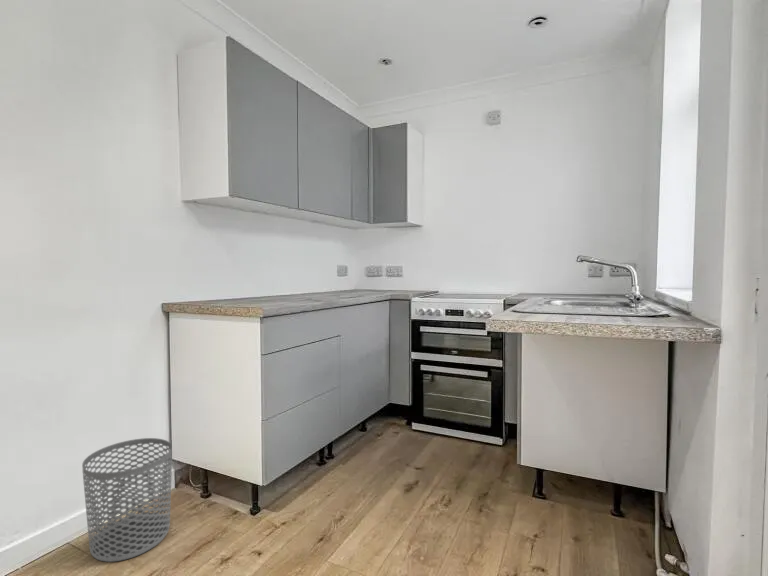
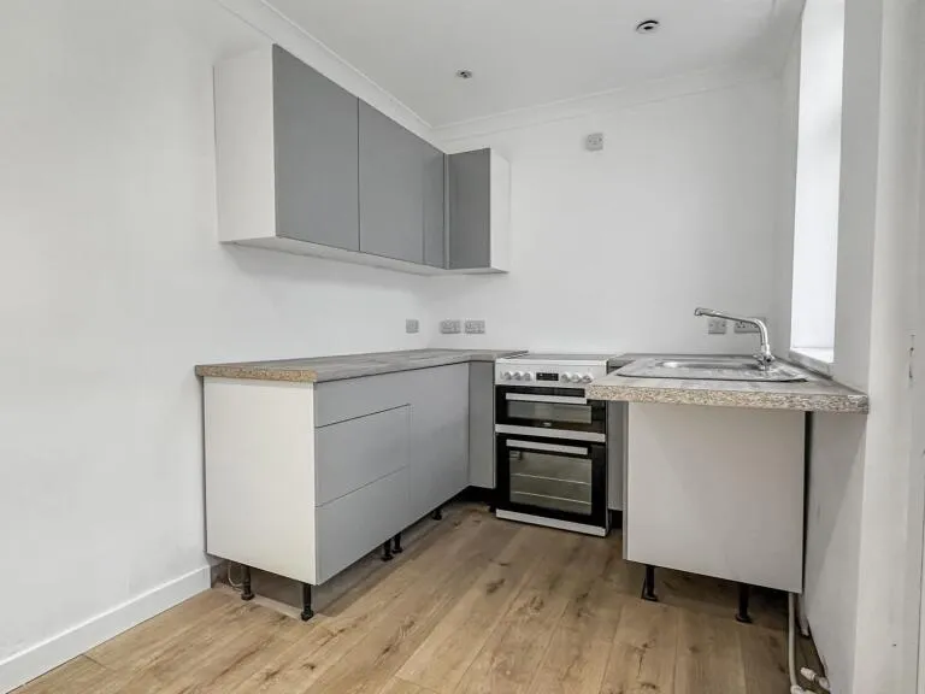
- waste bin [81,437,173,563]
